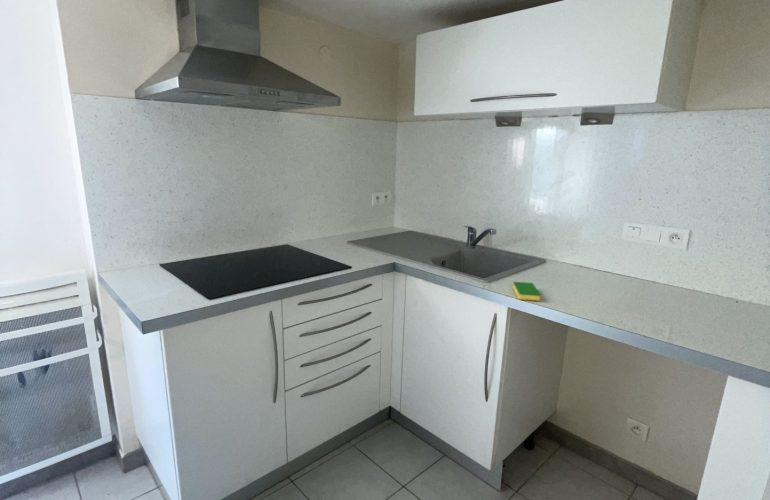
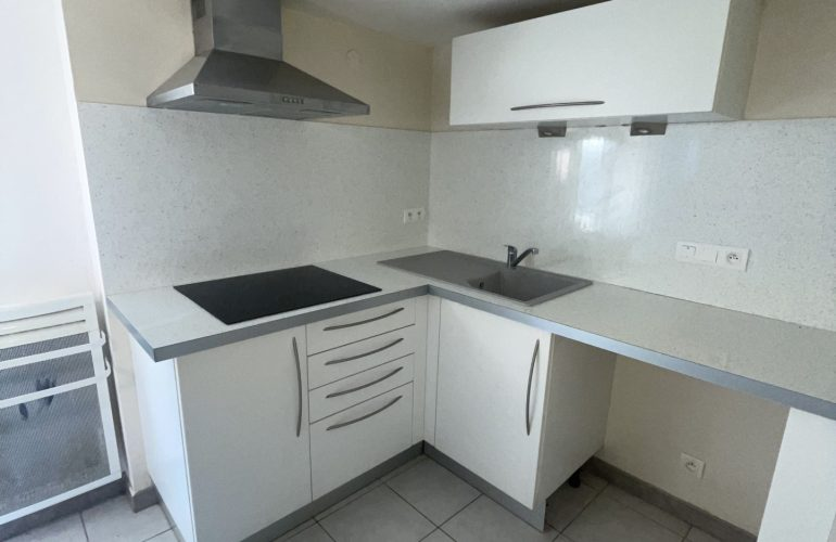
- dish sponge [512,281,541,302]
